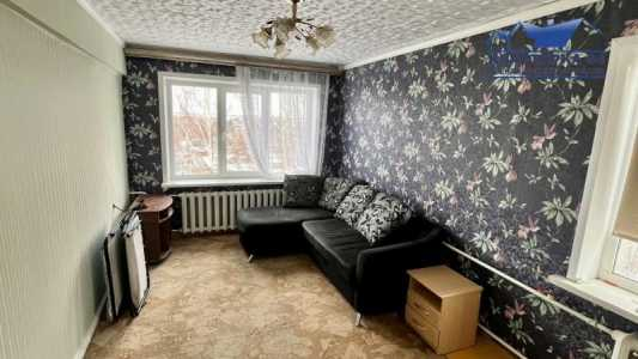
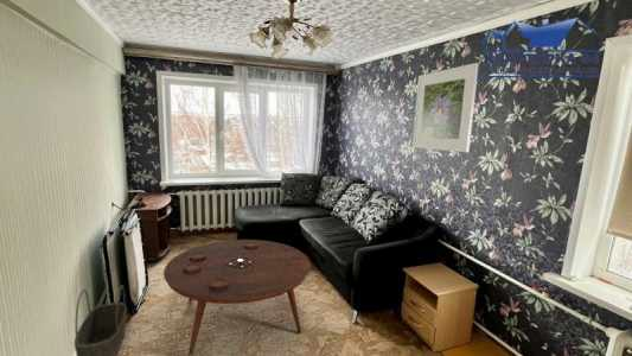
+ basket [74,285,128,356]
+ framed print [411,62,480,153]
+ coffee table [162,239,312,356]
